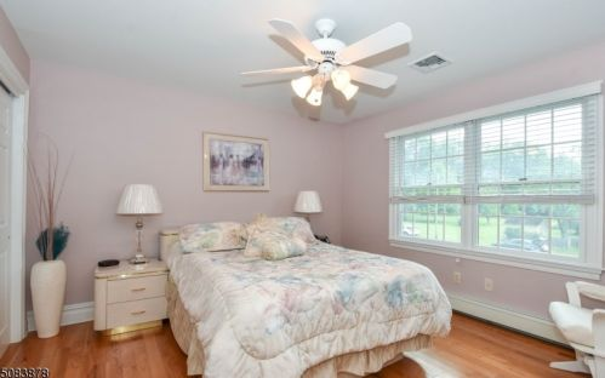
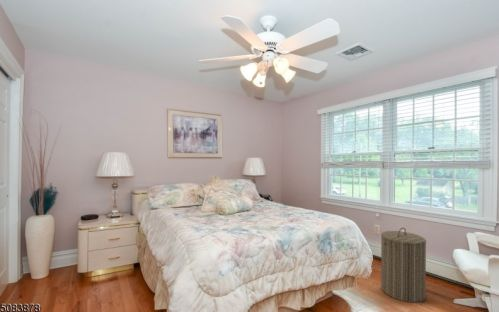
+ laundry hamper [380,227,427,303]
